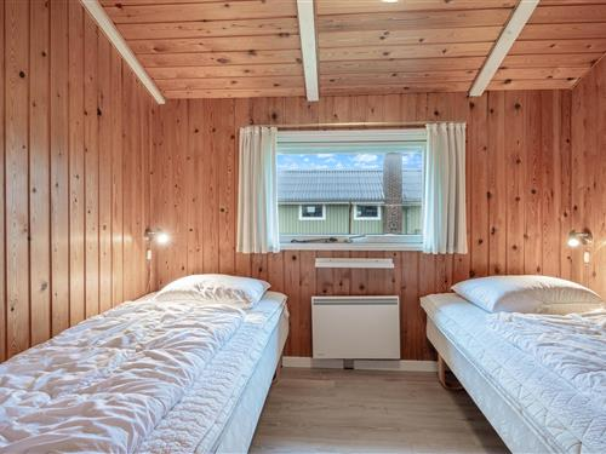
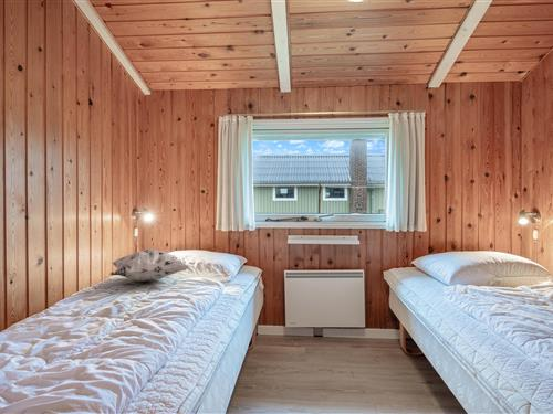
+ decorative pillow [109,248,189,283]
